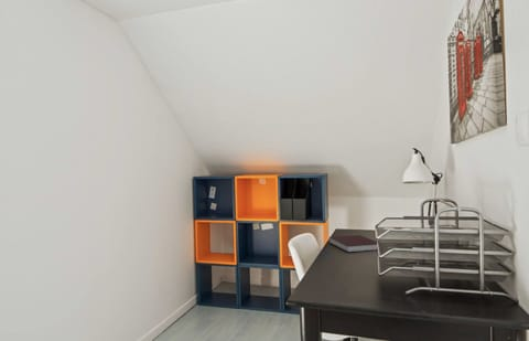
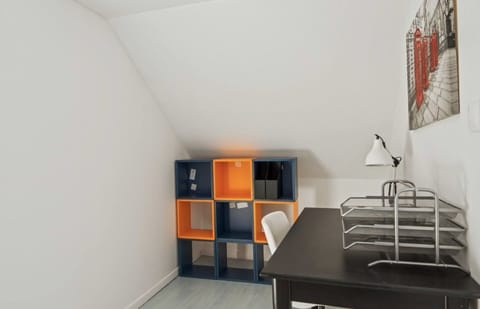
- notebook [327,234,378,254]
